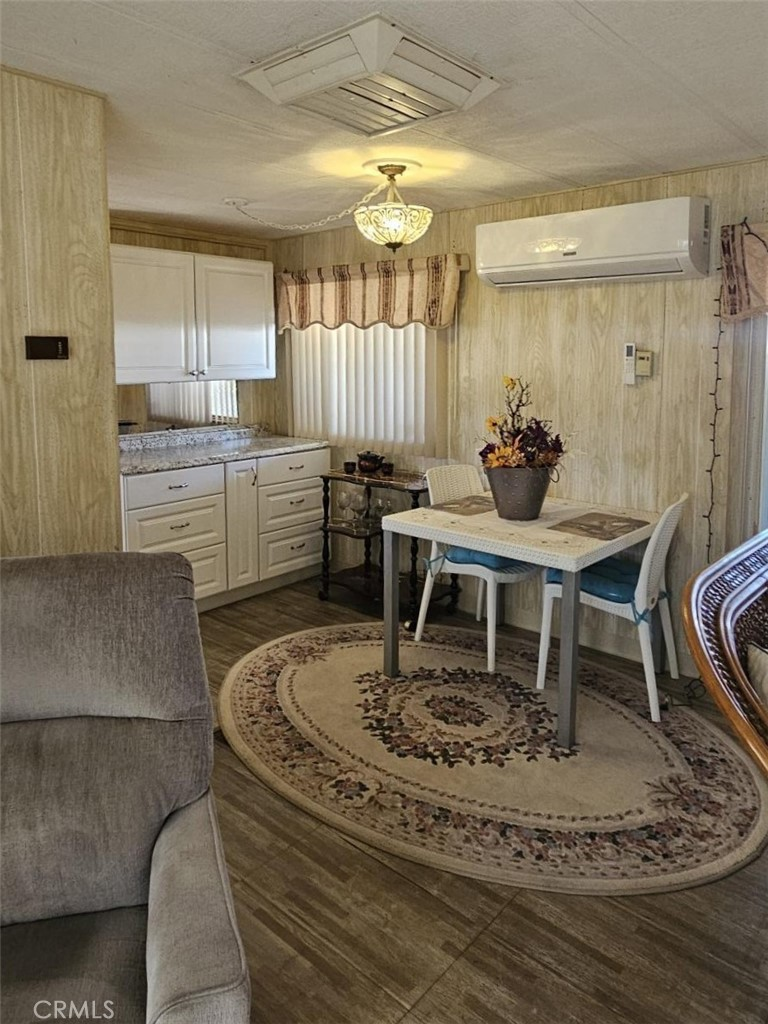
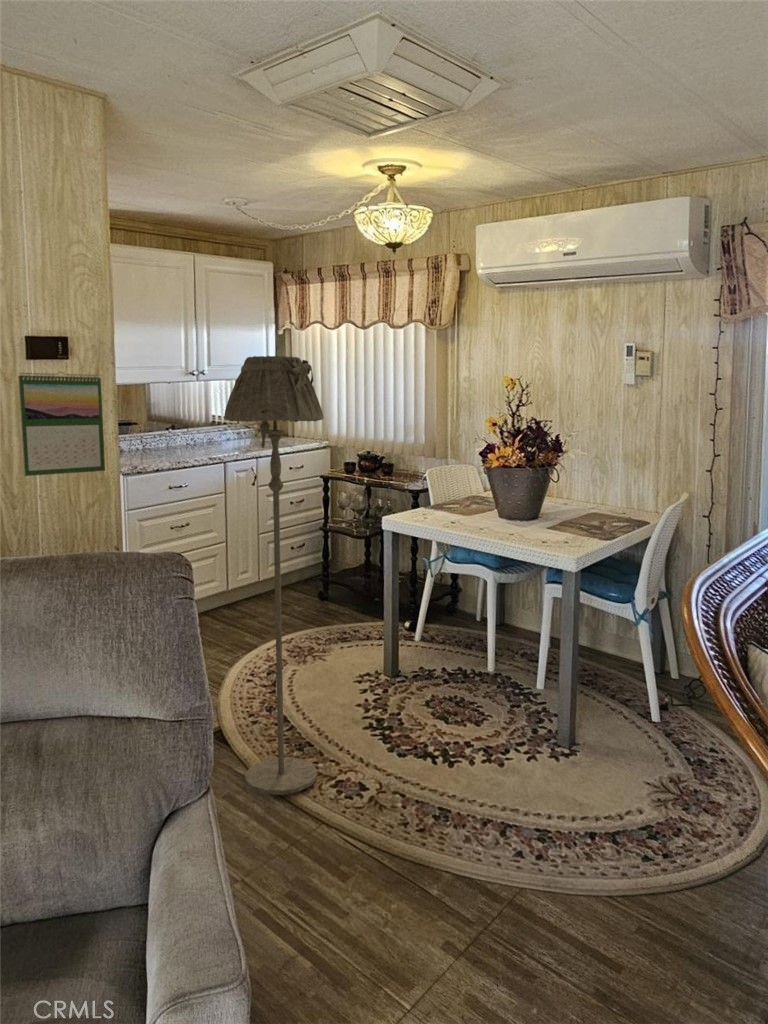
+ floor lamp [223,355,325,796]
+ calendar [17,371,106,477]
